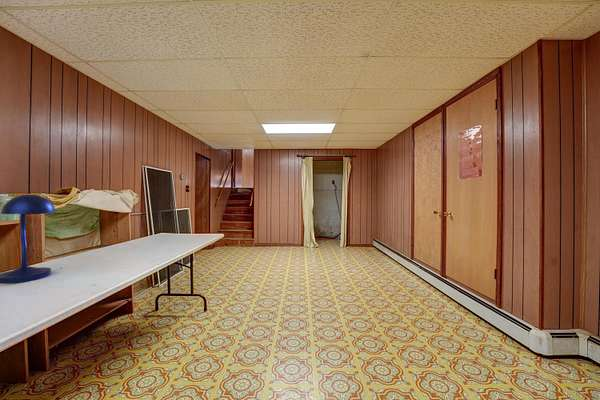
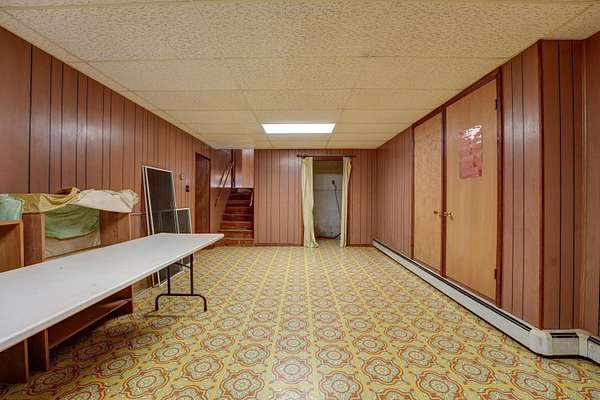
- desk lamp [0,193,56,285]
